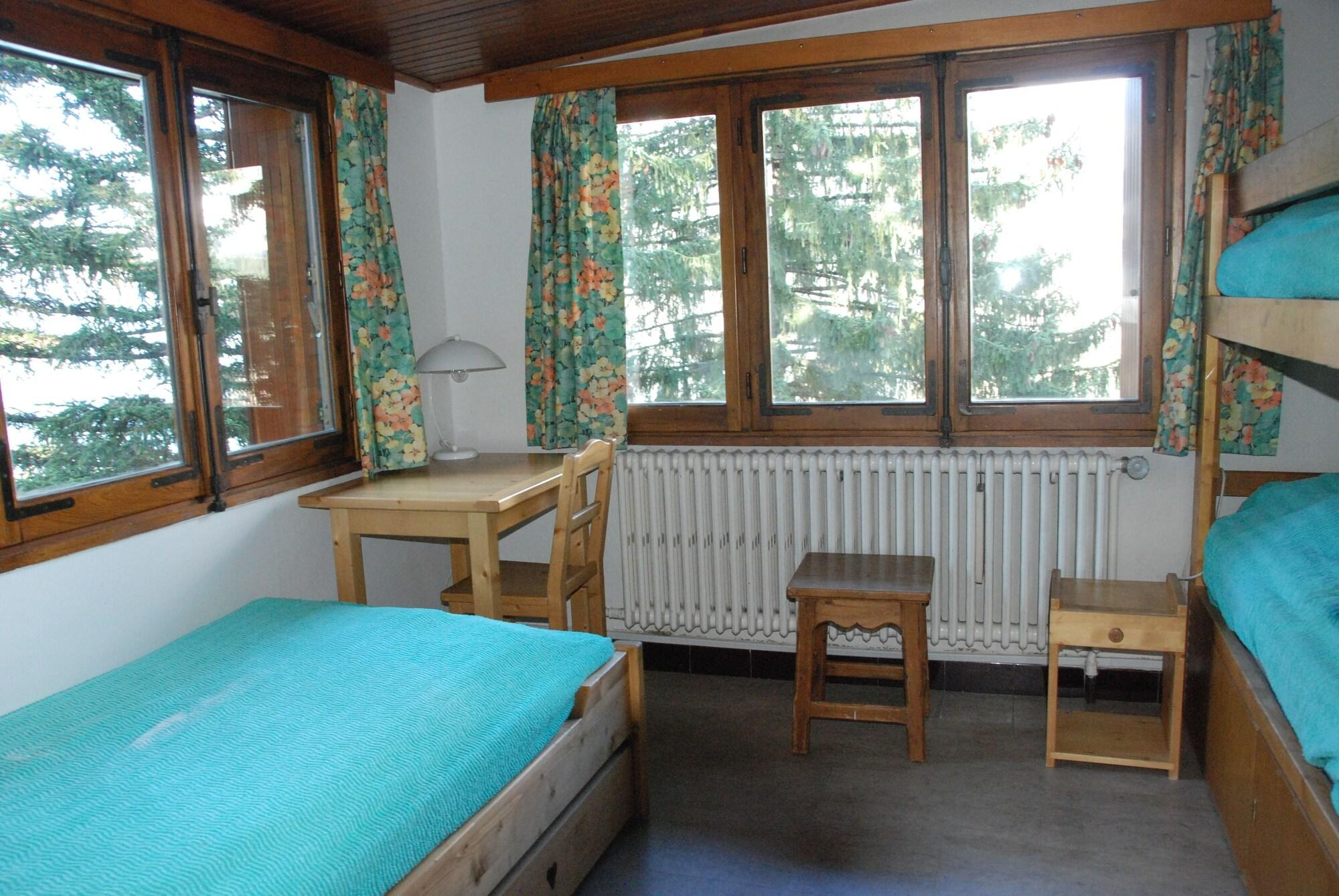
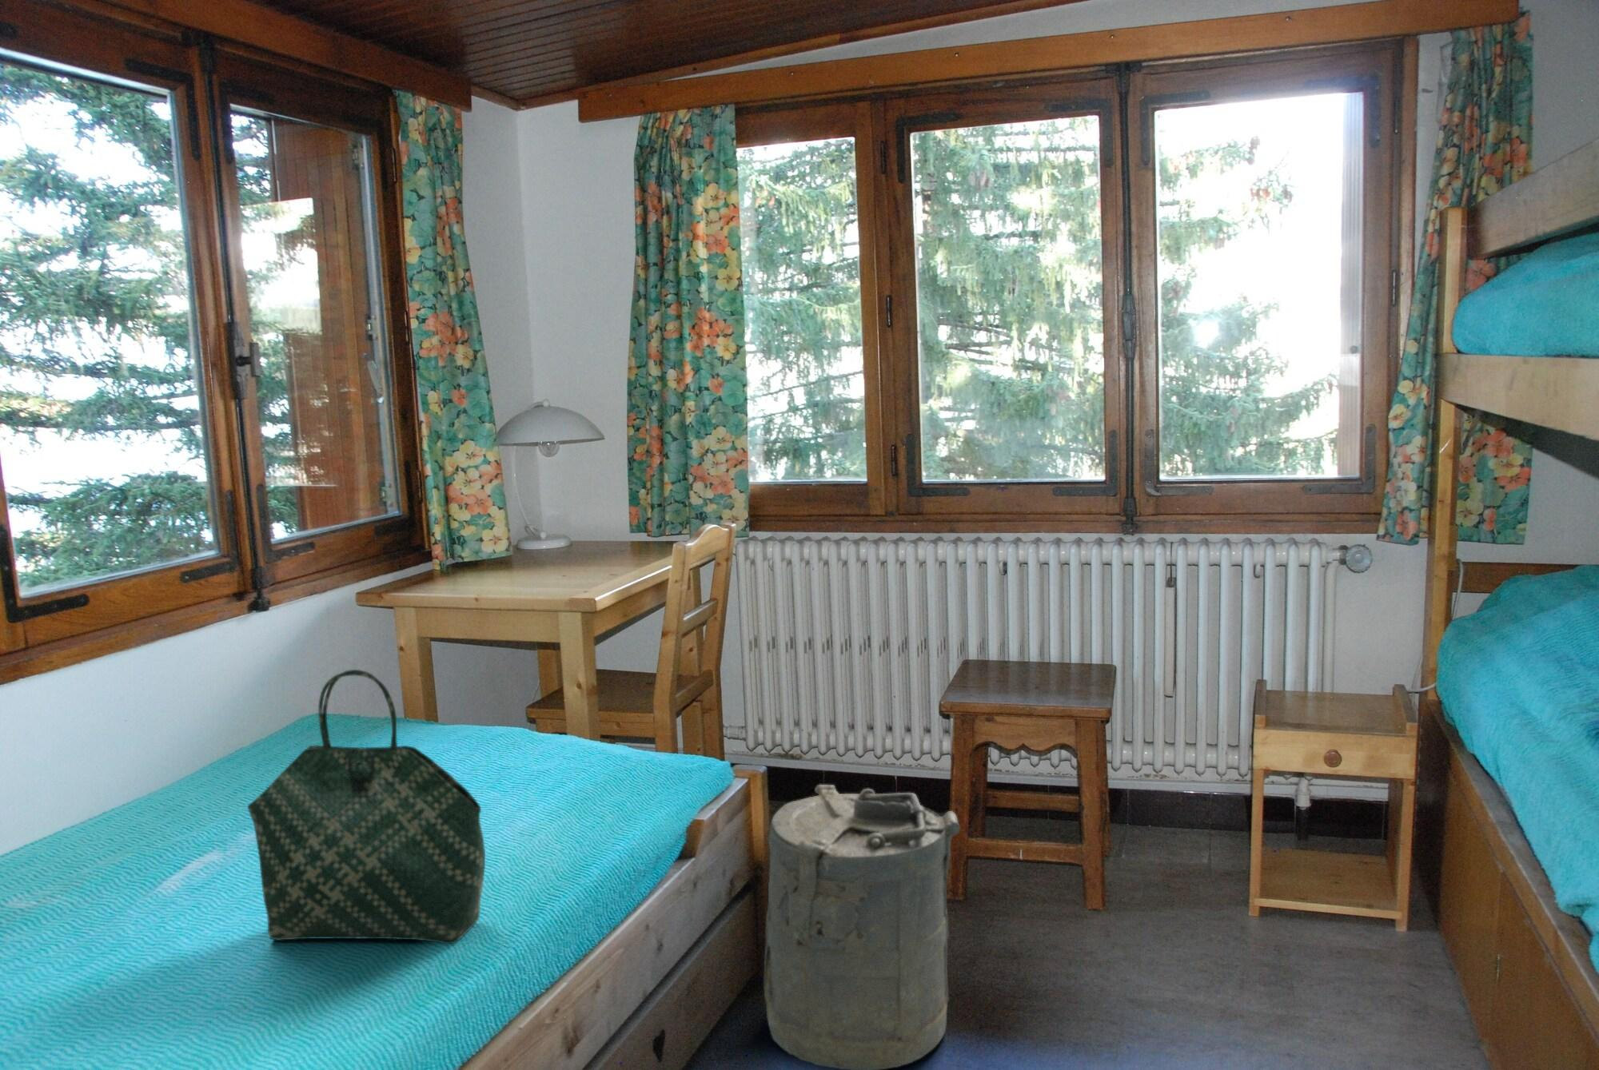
+ tote bag [246,669,486,946]
+ laundry hamper [763,783,961,1070]
